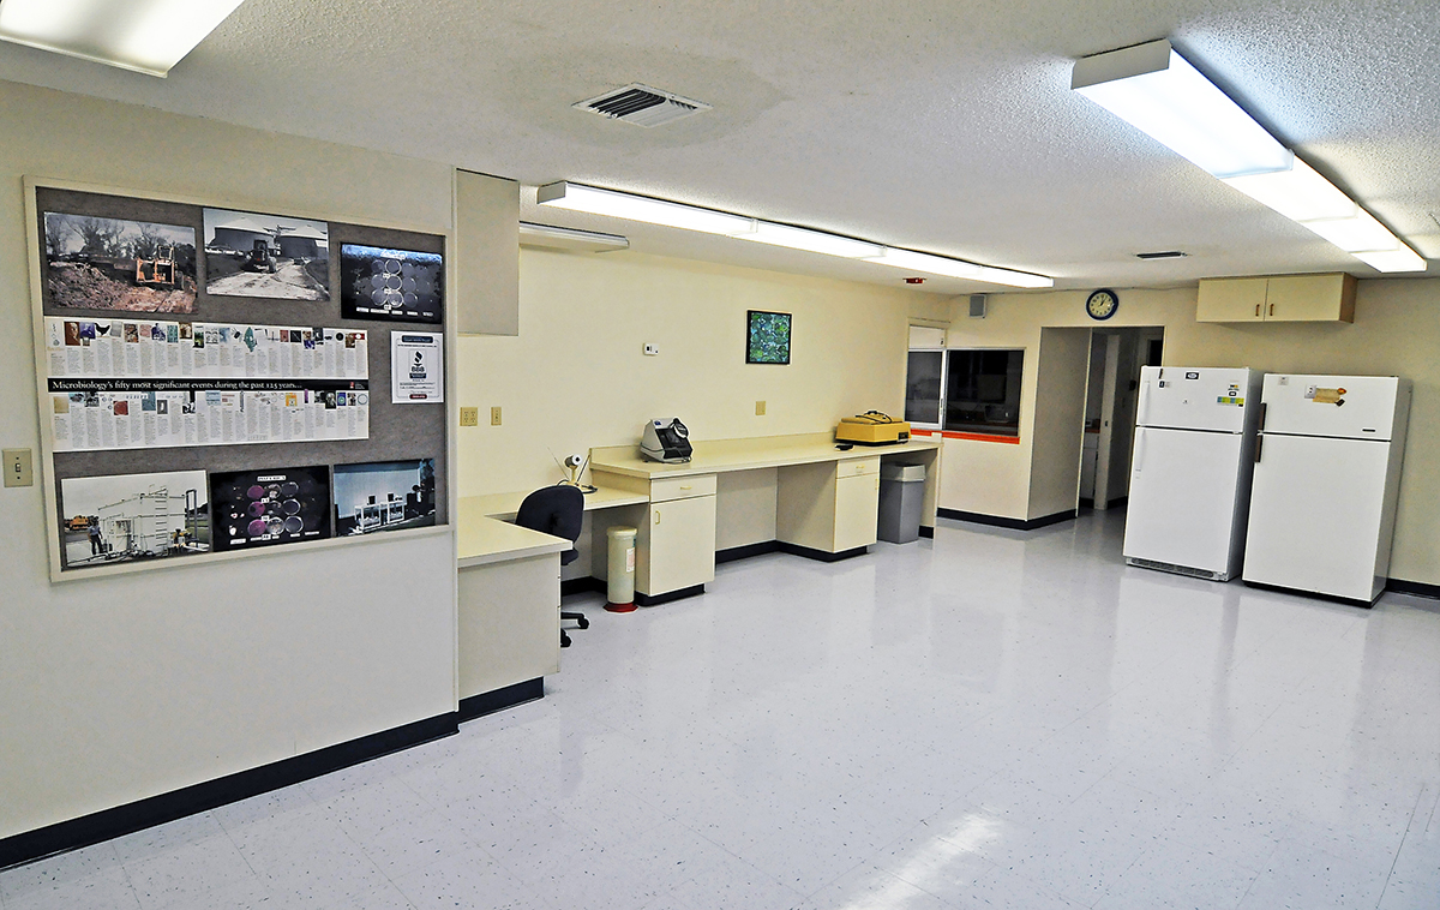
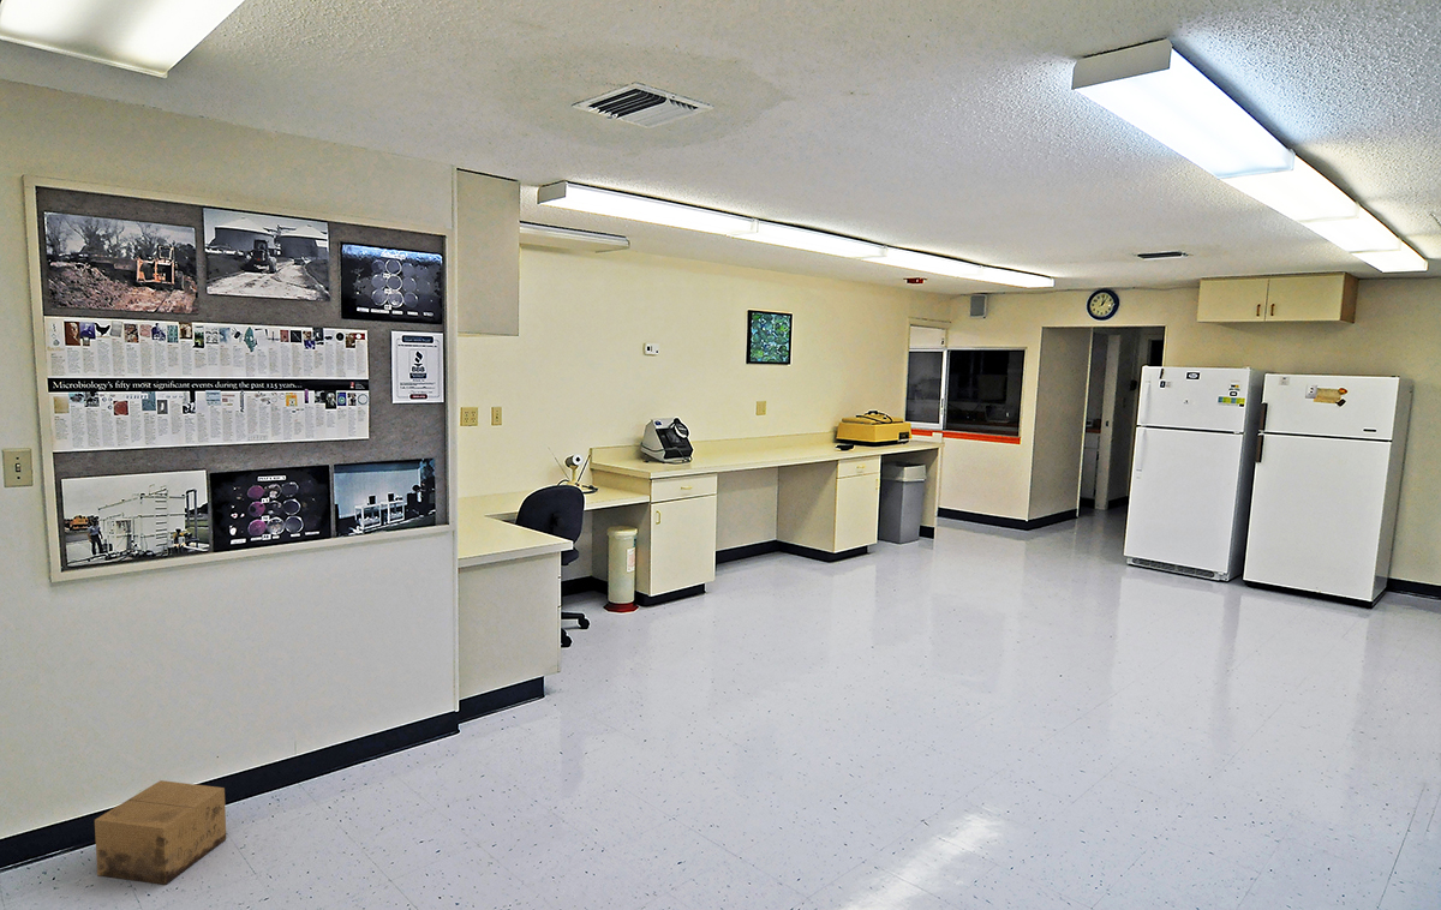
+ cardboard box [94,779,227,886]
